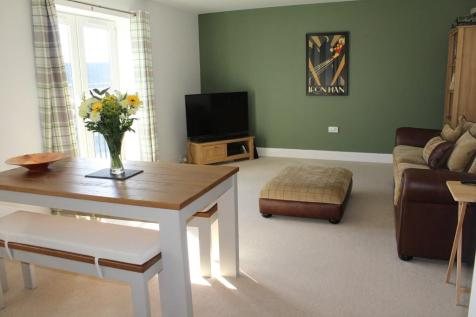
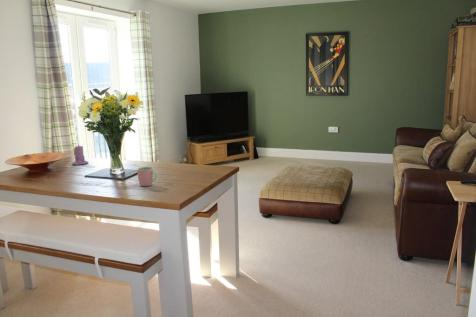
+ cup [136,166,158,187]
+ candle [71,142,89,166]
